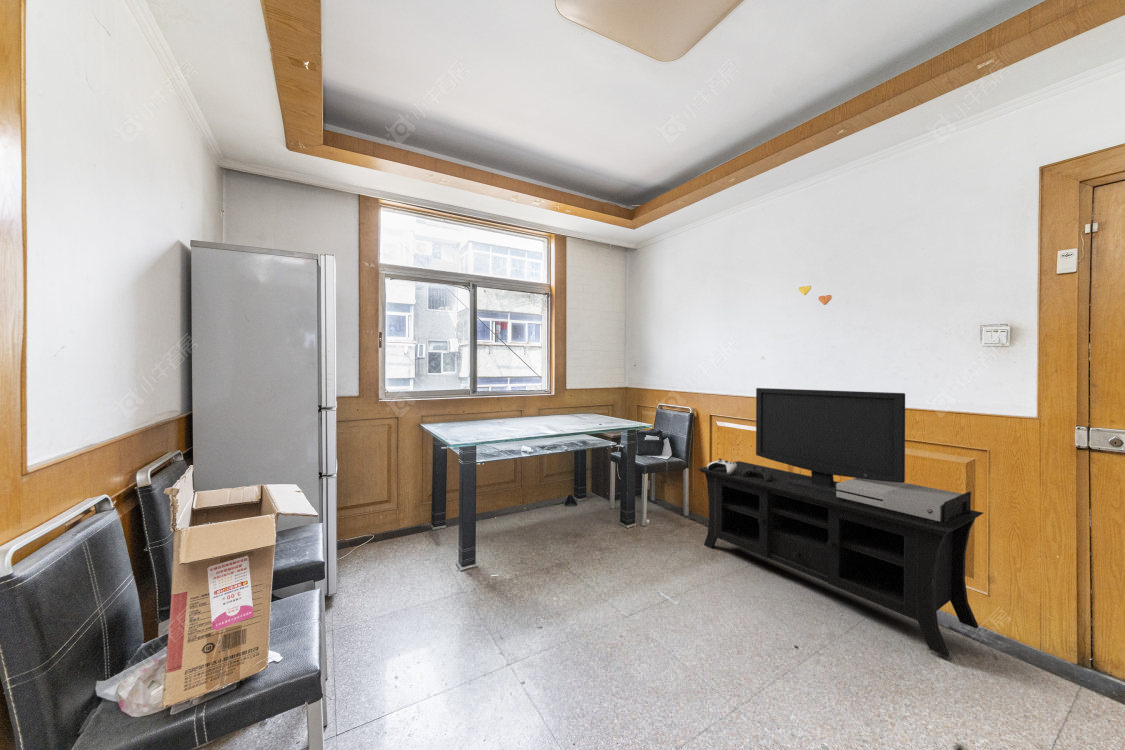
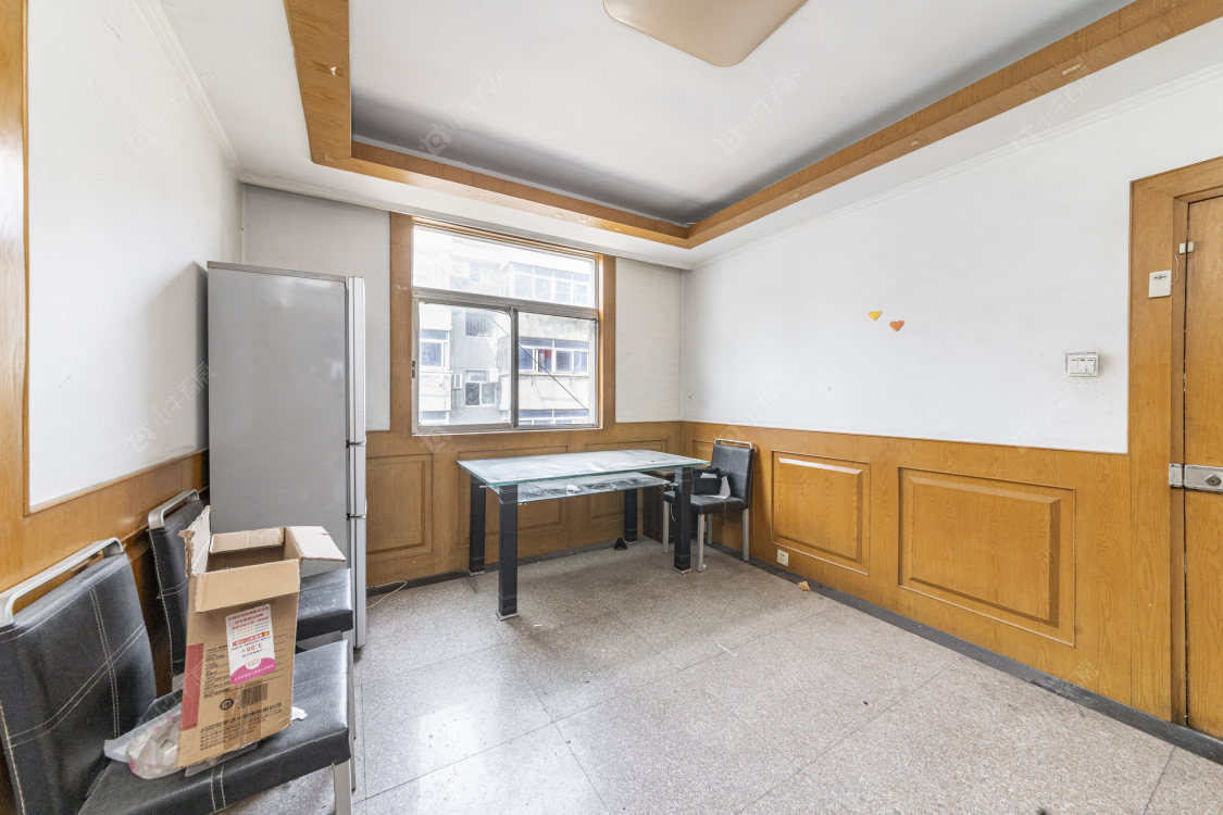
- media console [696,387,984,658]
